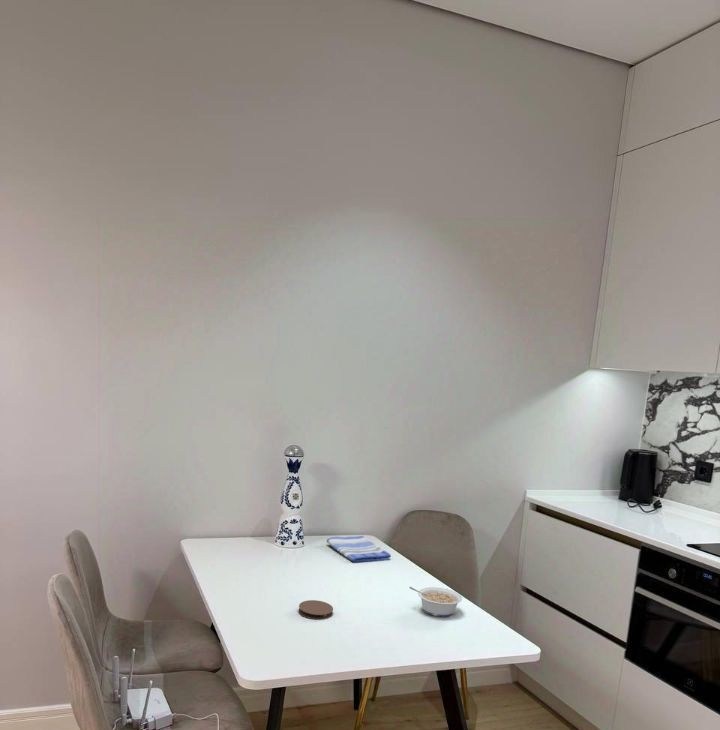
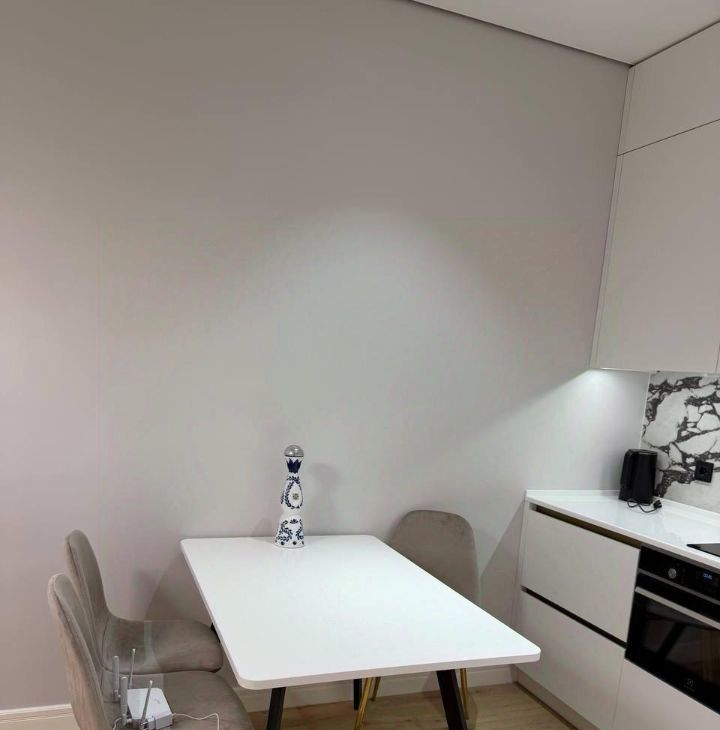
- legume [408,586,463,618]
- dish towel [326,535,392,563]
- coaster [297,599,334,620]
